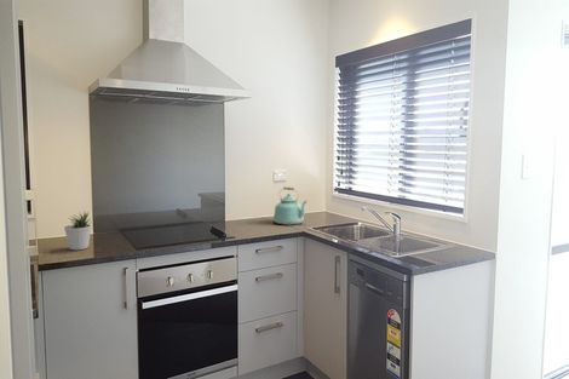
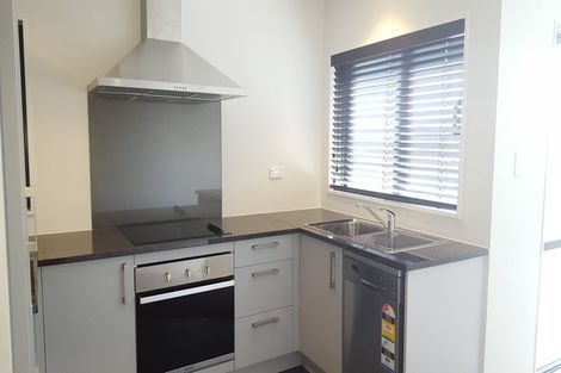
- kettle [272,185,308,226]
- potted plant [63,211,93,251]
